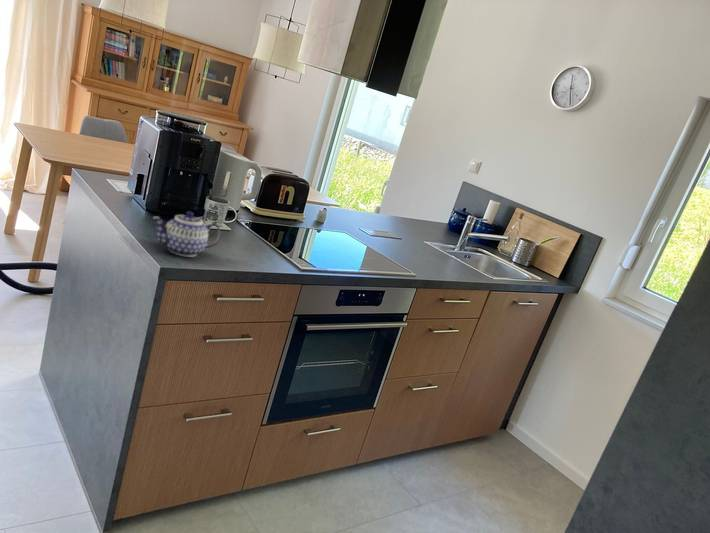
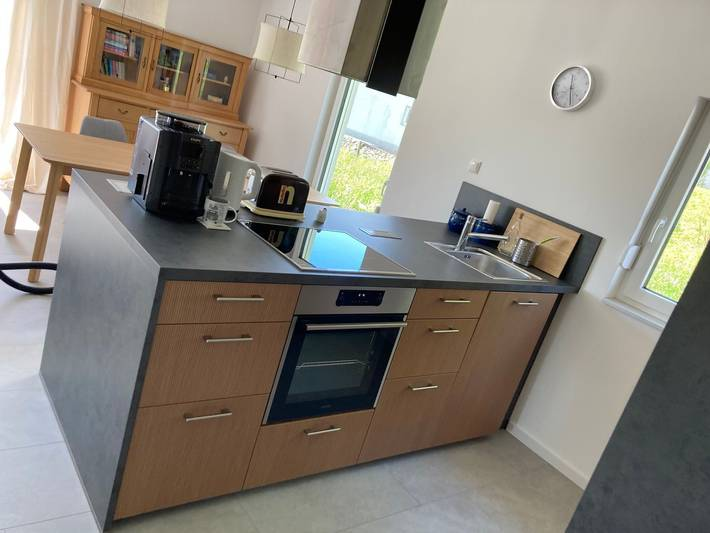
- teapot [152,210,222,258]
